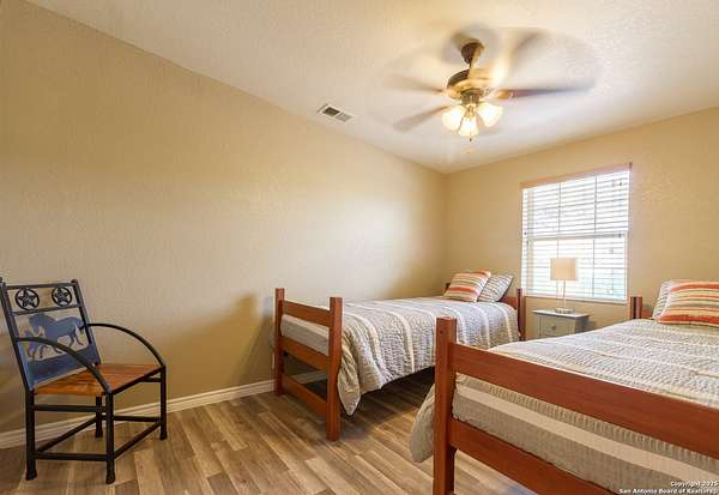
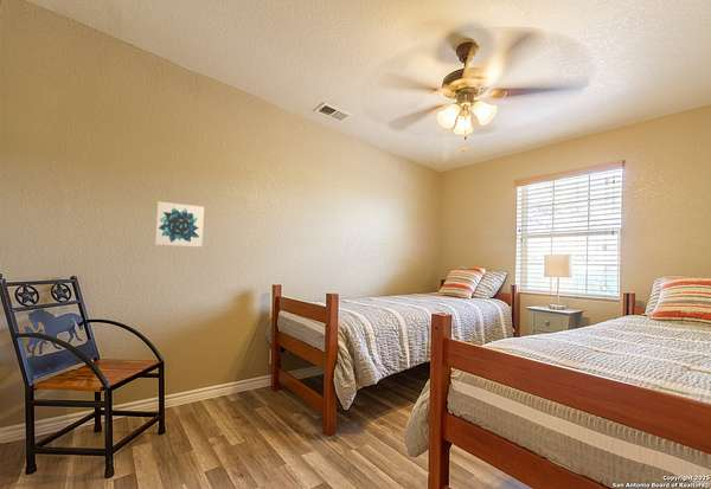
+ wall art [153,200,205,247]
